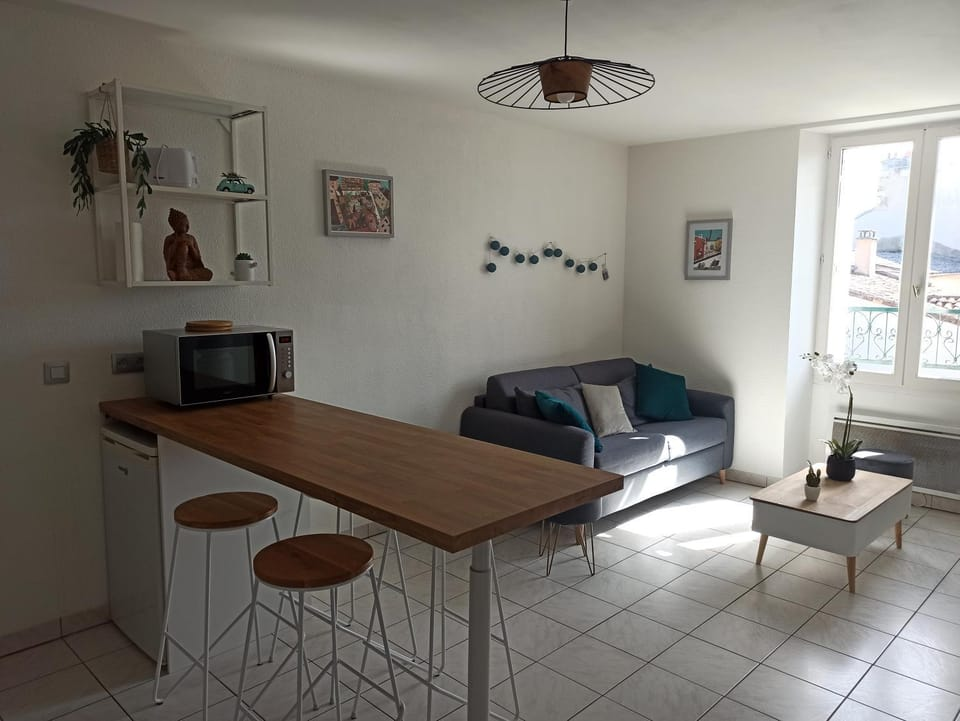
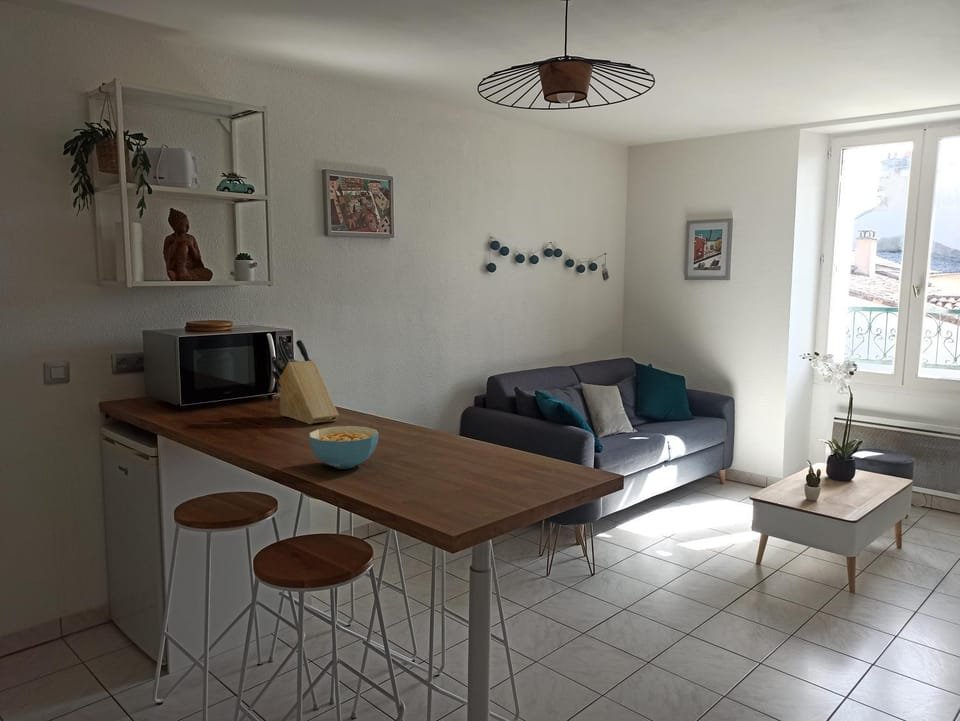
+ cereal bowl [308,425,380,470]
+ knife block [270,335,340,425]
